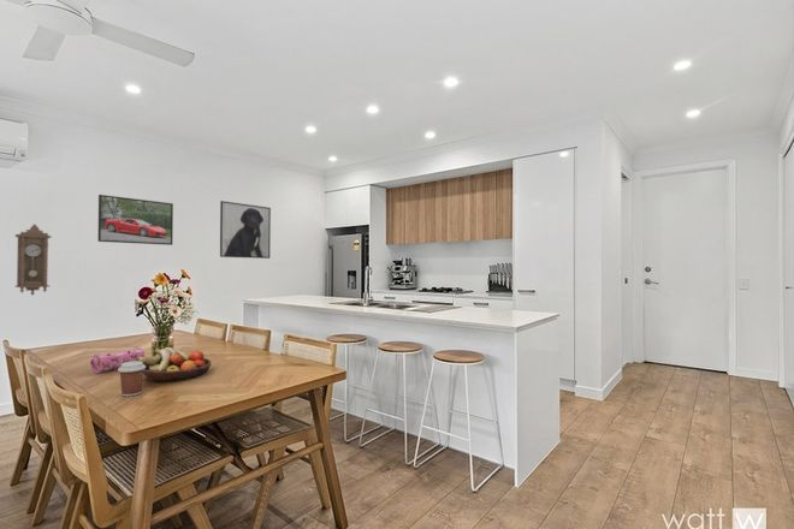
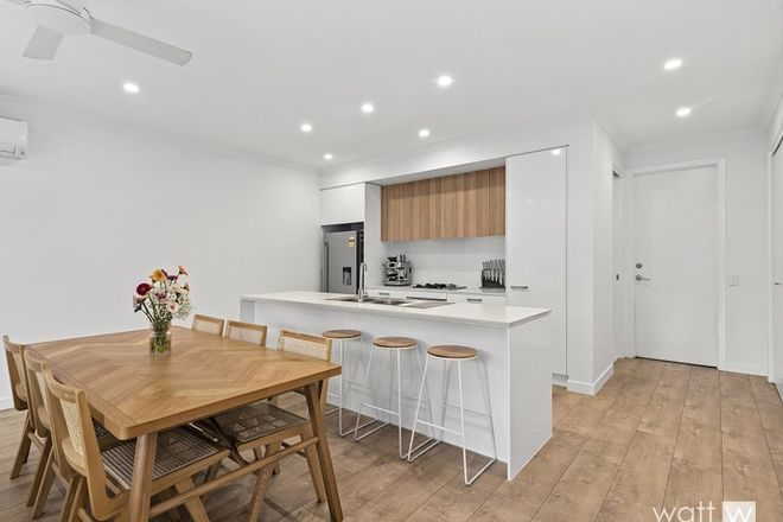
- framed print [97,194,174,246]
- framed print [219,200,272,260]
- coffee cup [117,361,146,398]
- pendulum clock [13,224,53,296]
- pencil case [89,346,146,374]
- fruit bowl [136,346,212,382]
